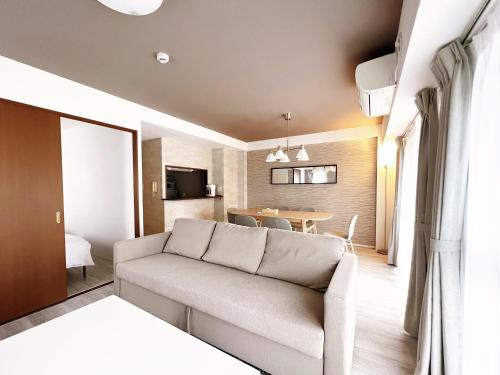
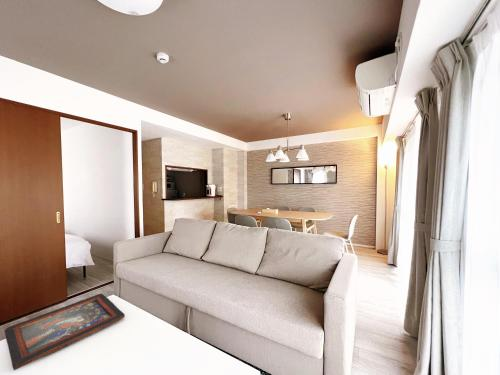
+ decorative tray [3,293,126,371]
